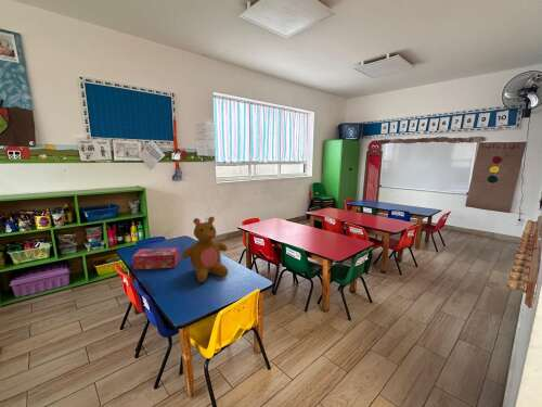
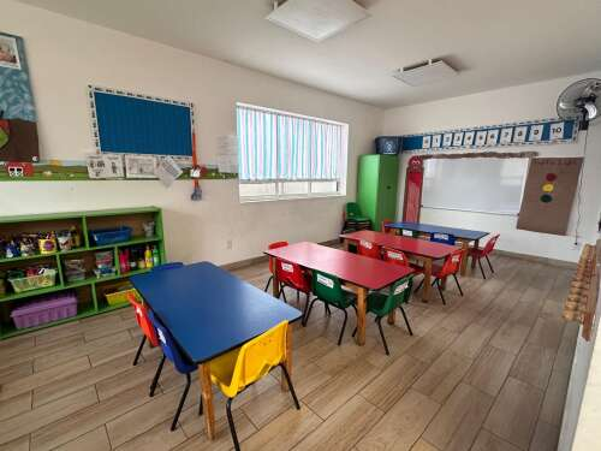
- teddy bear [180,216,229,283]
- tissue box [131,246,181,270]
